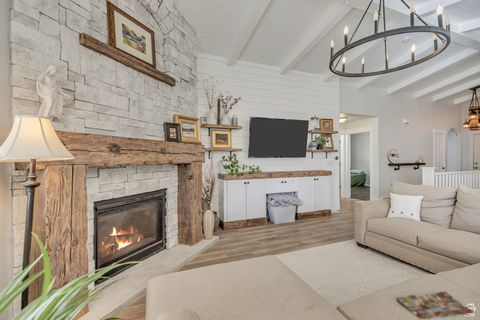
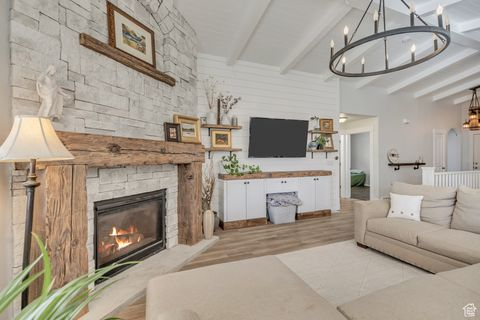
- magazine [395,290,474,320]
